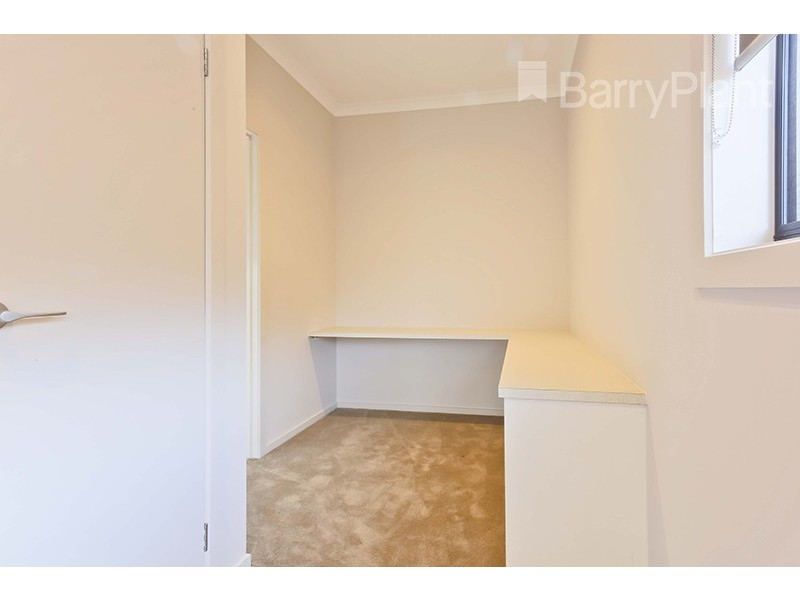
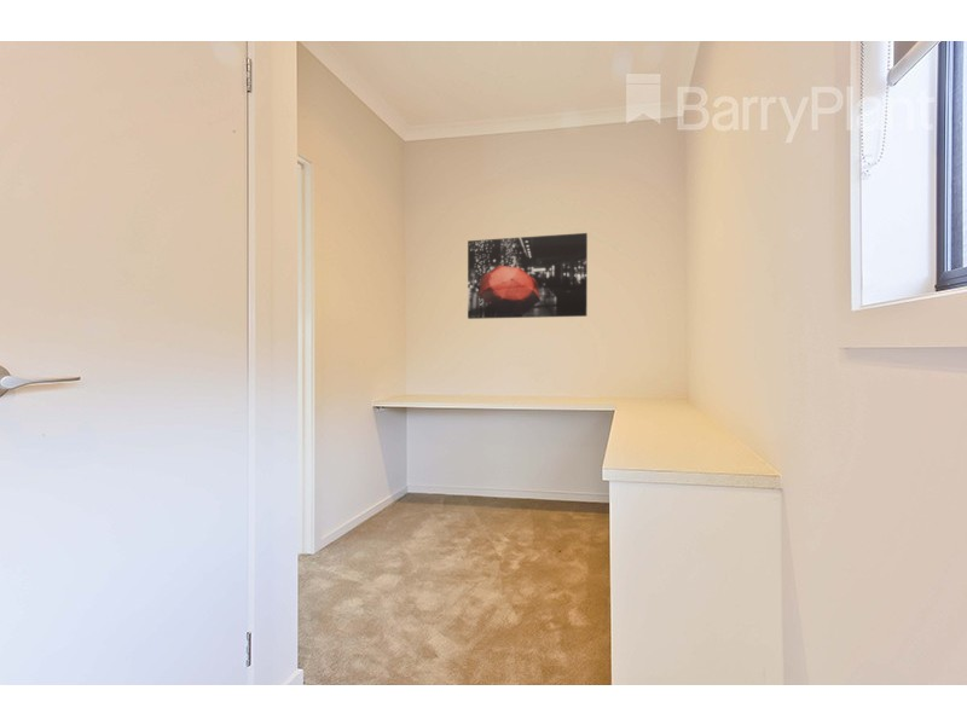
+ wall art [467,232,589,320]
